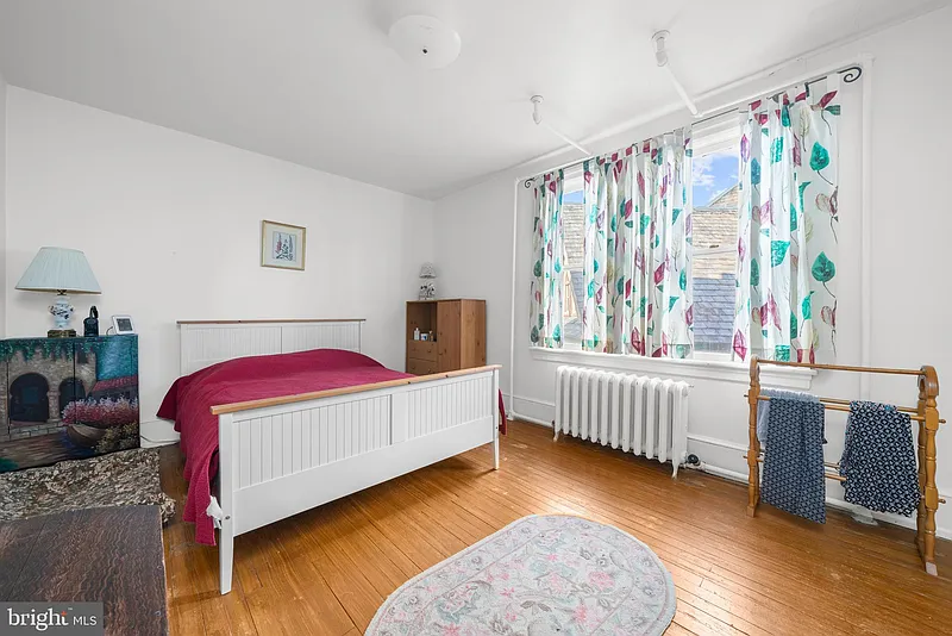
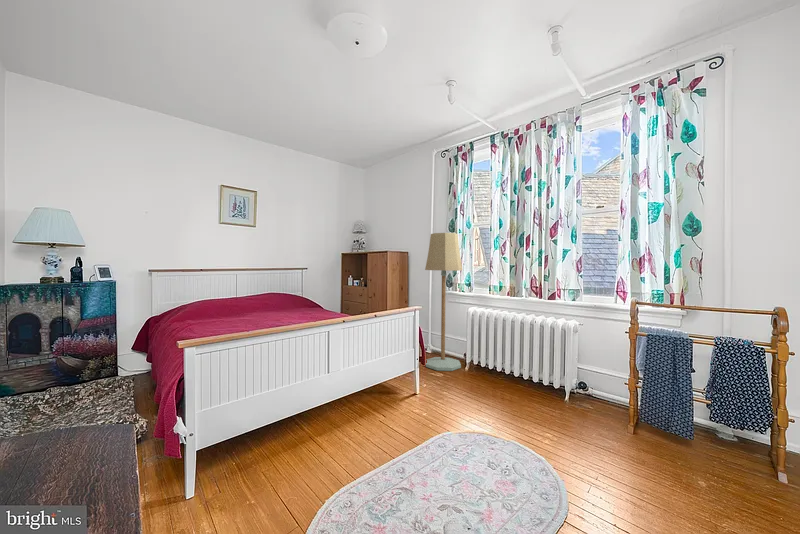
+ floor lamp [424,232,464,372]
